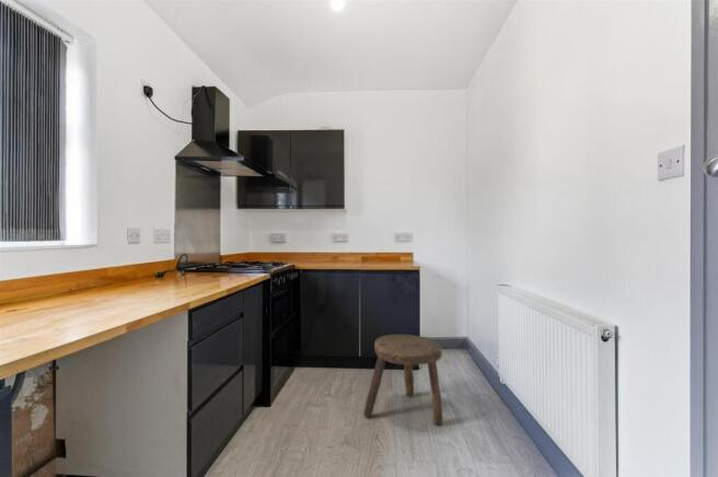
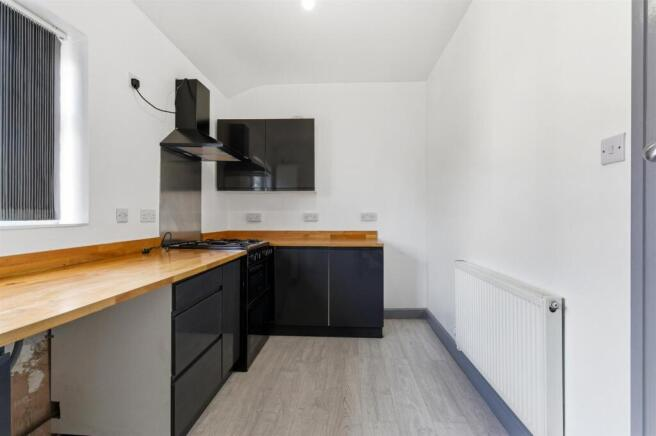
- stool [362,334,443,426]
